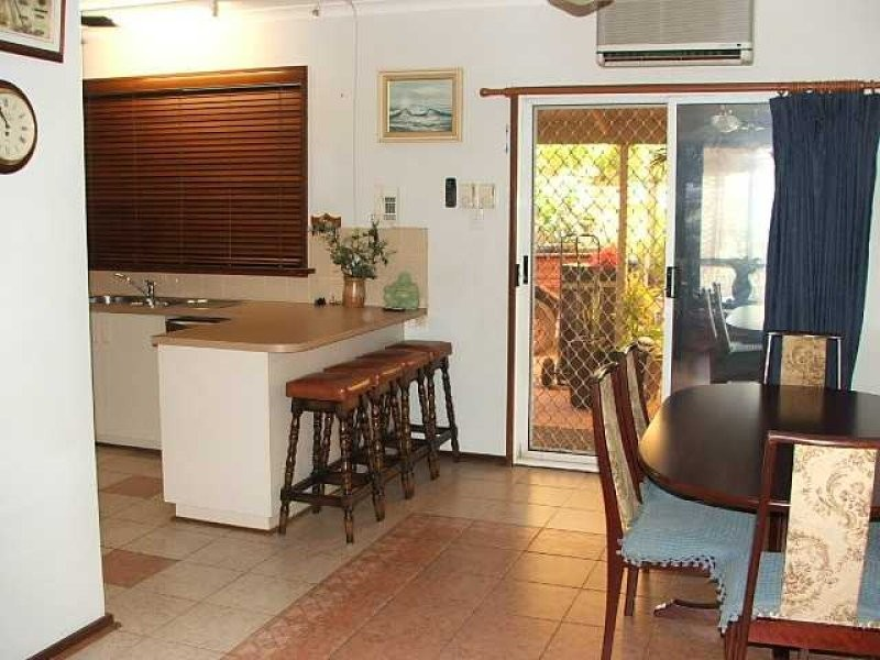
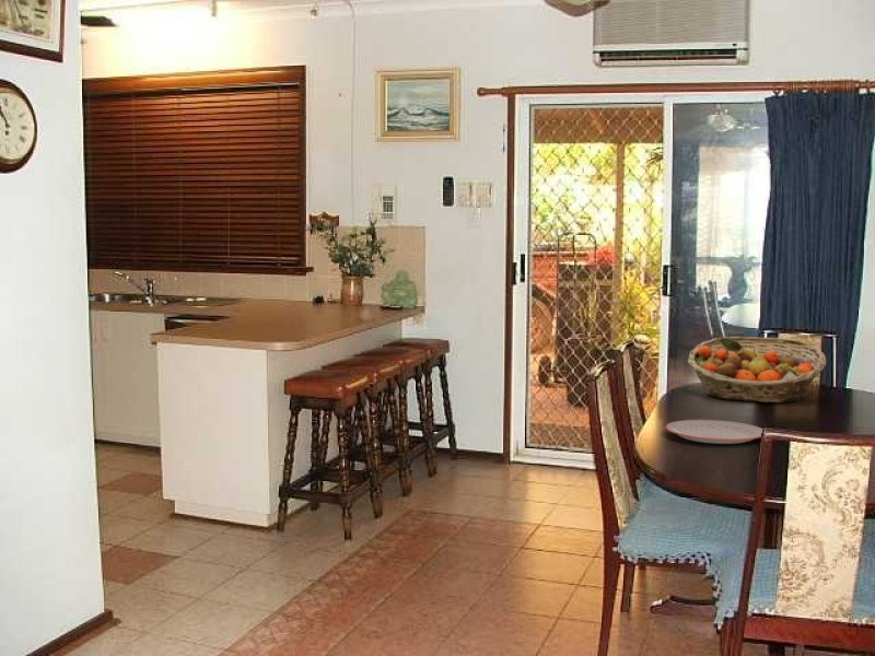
+ plate [664,419,765,445]
+ fruit basket [687,336,827,403]
